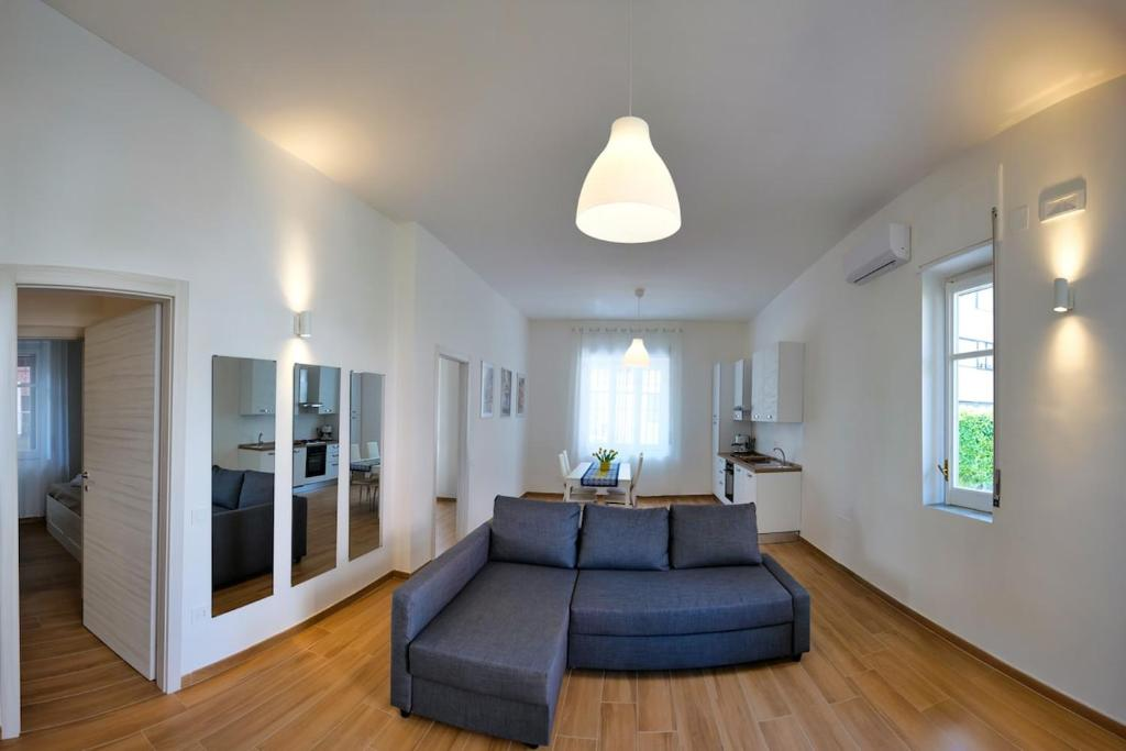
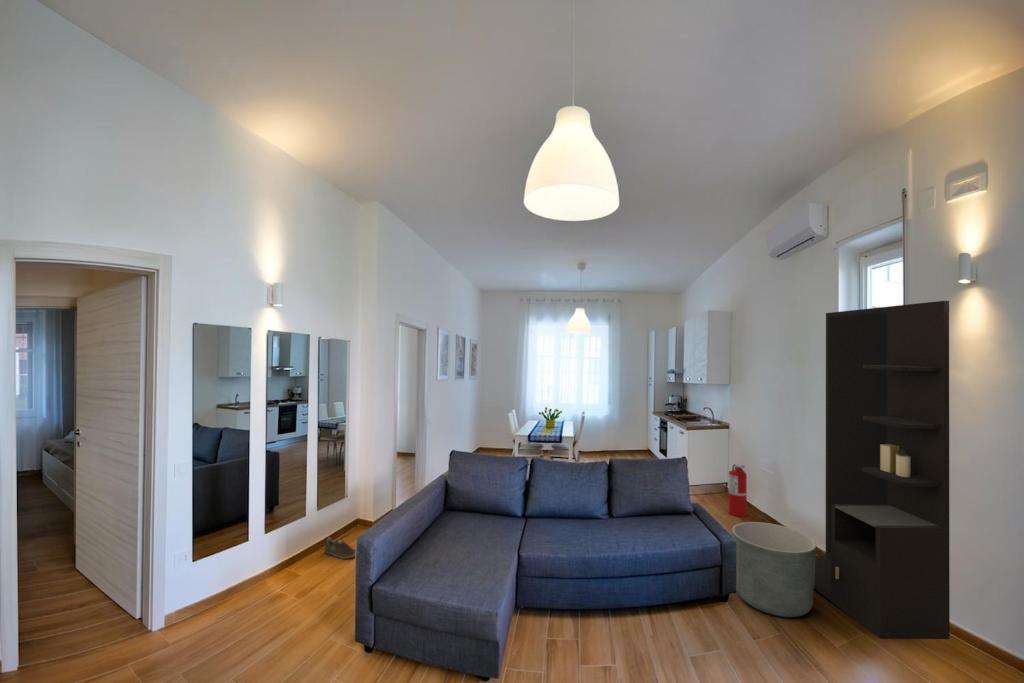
+ fire extinguisher [728,463,748,518]
+ storage cabinet [814,300,951,640]
+ planter [731,521,817,618]
+ sneaker [323,536,356,560]
